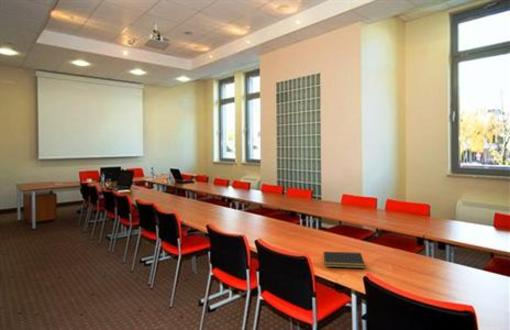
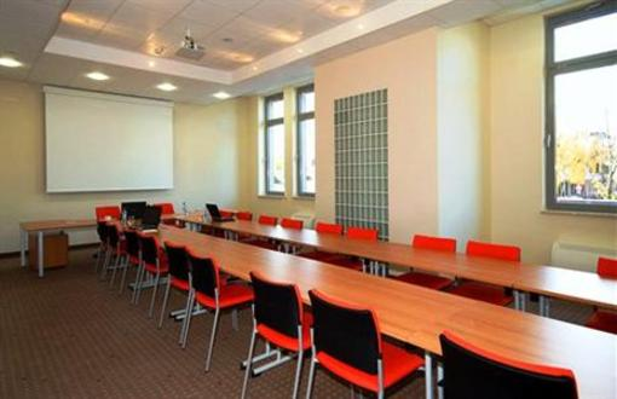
- notepad [323,251,366,269]
